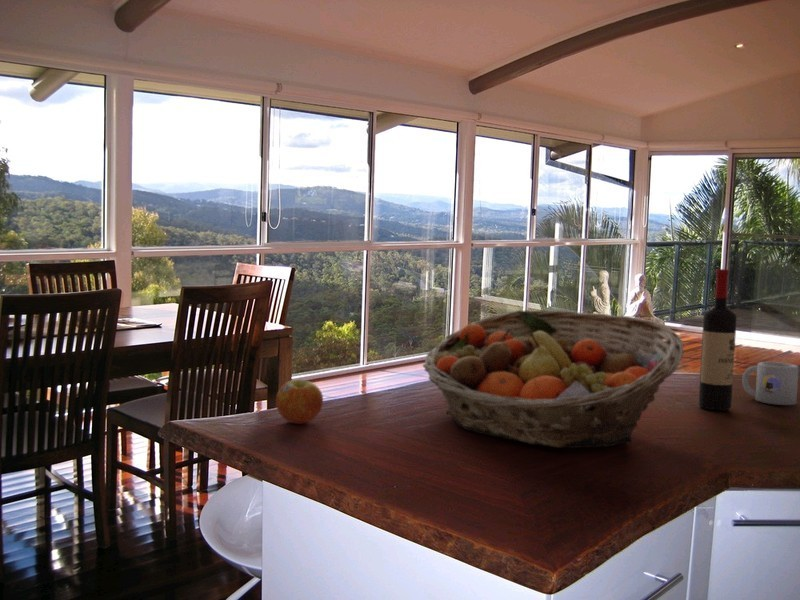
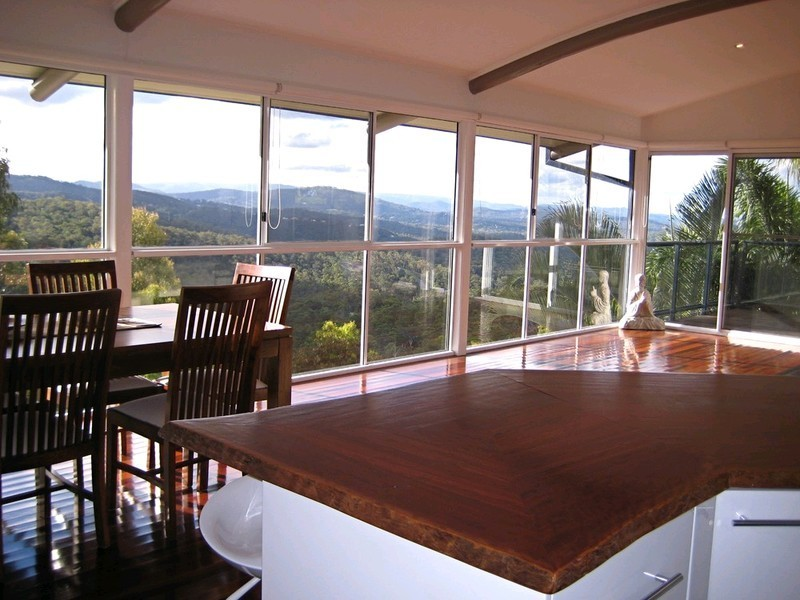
- wine bottle [698,268,738,411]
- mug [741,361,800,406]
- fruit basket [422,309,684,449]
- apple [275,378,324,425]
